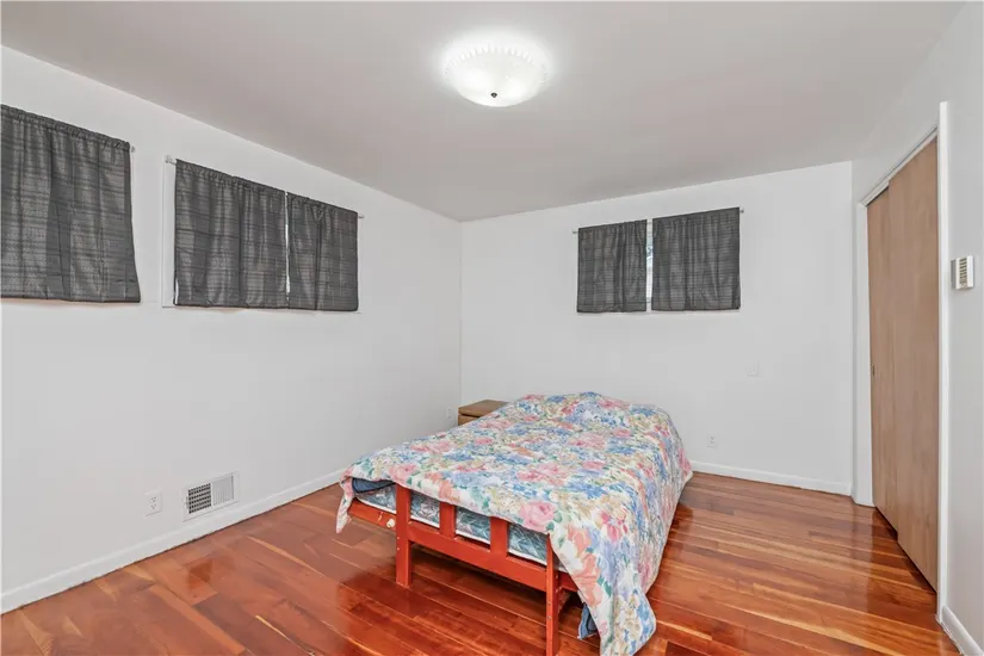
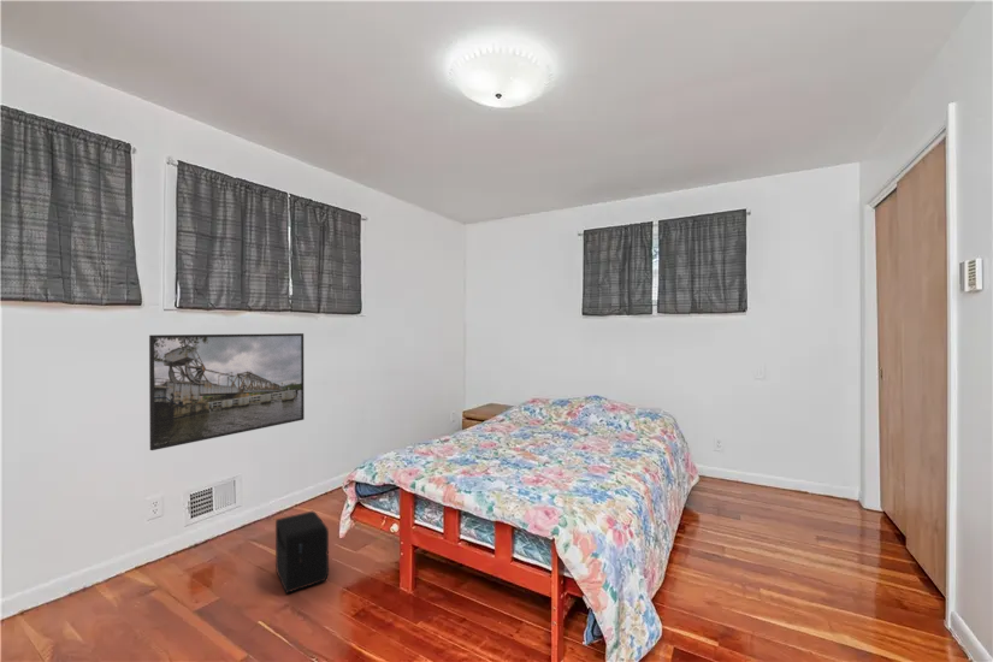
+ air purifier [274,510,330,595]
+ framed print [148,332,306,451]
